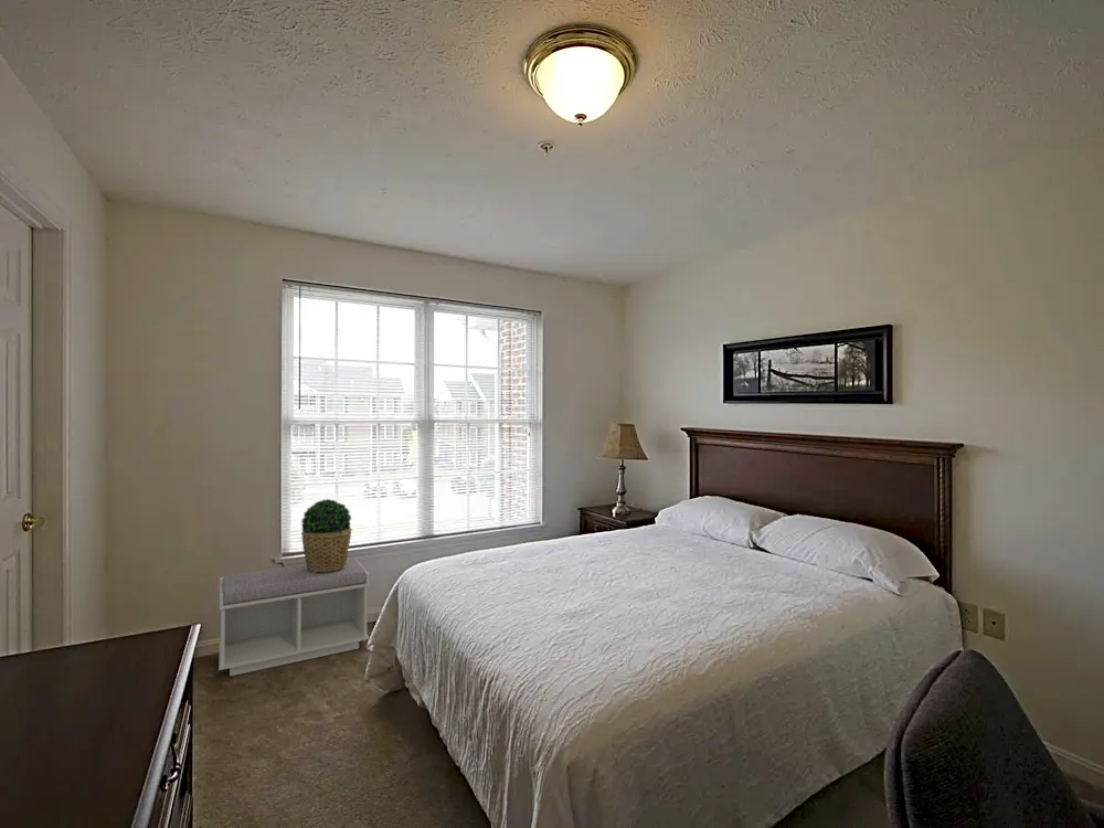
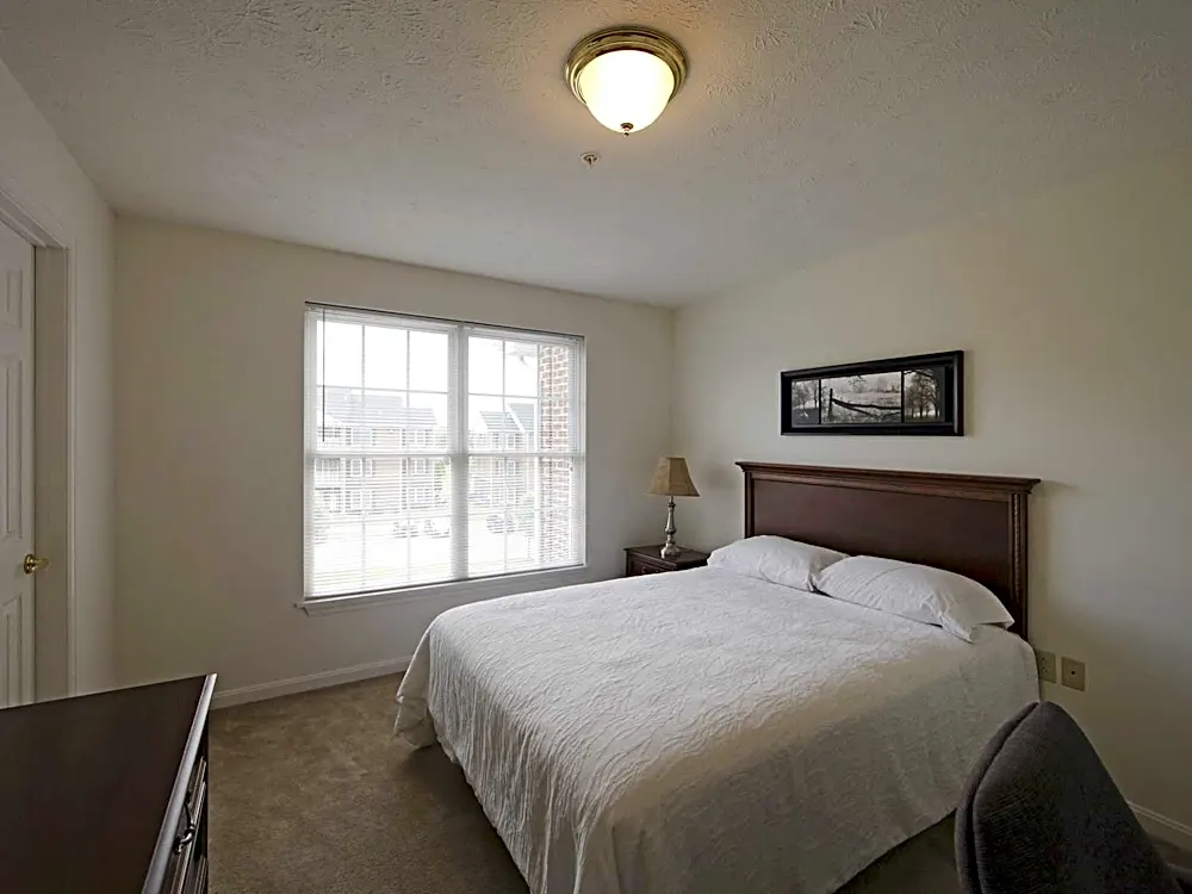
- potted plant [300,498,353,573]
- bench [217,558,370,677]
